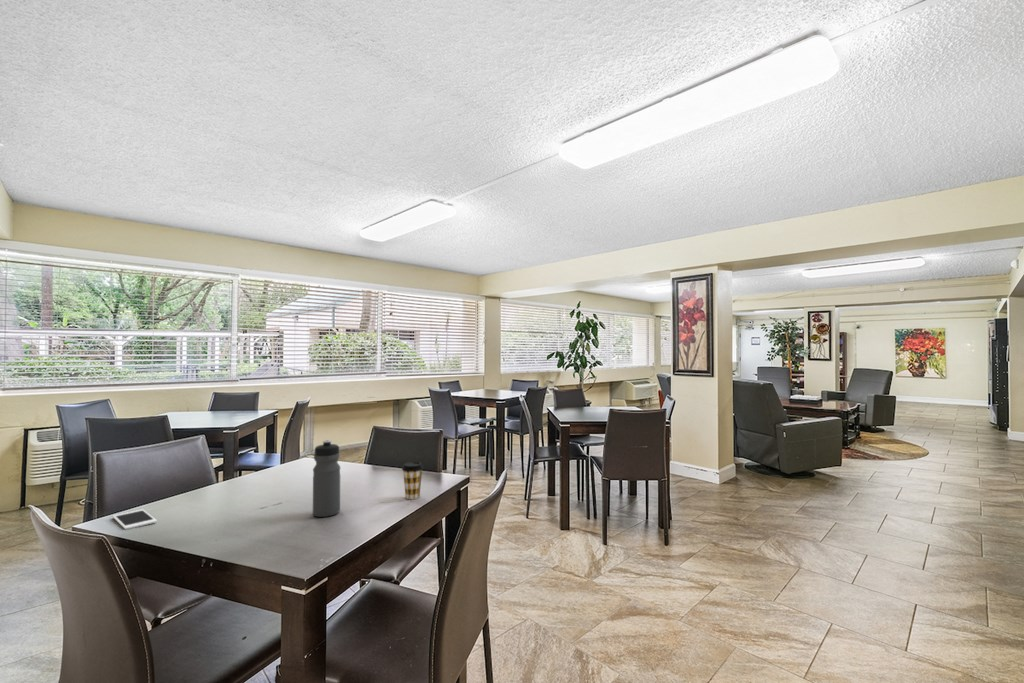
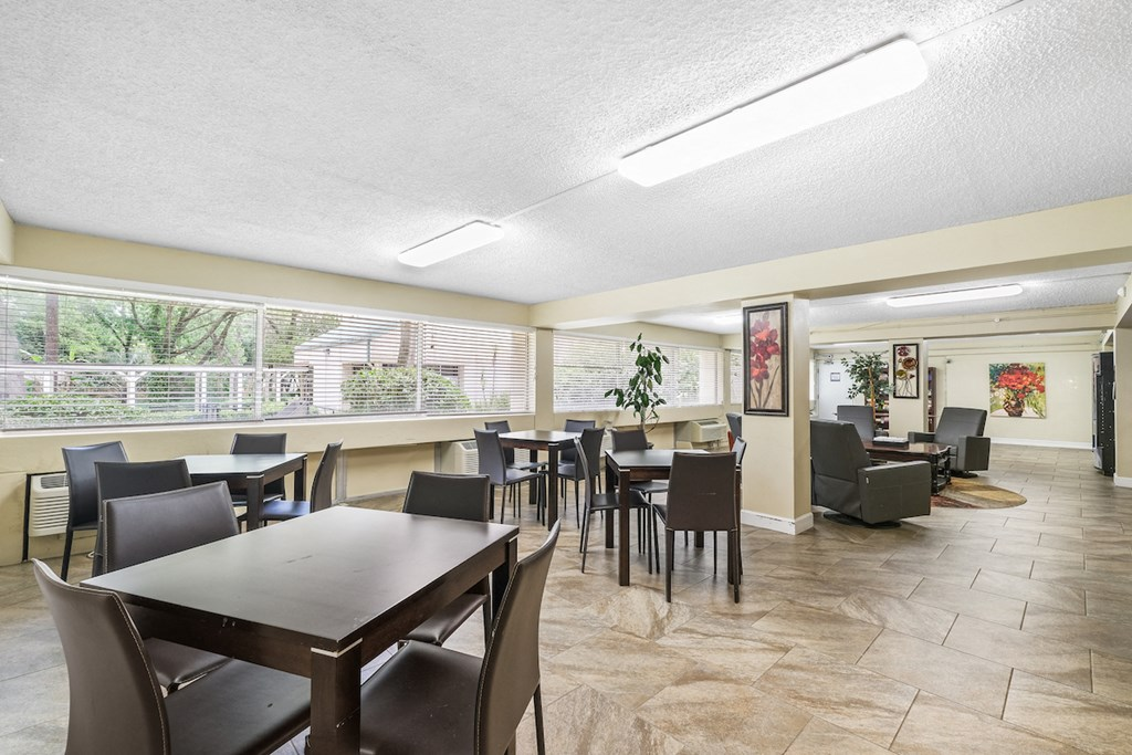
- cell phone [112,508,158,530]
- coffee cup [401,461,424,500]
- water bottle [312,439,341,518]
